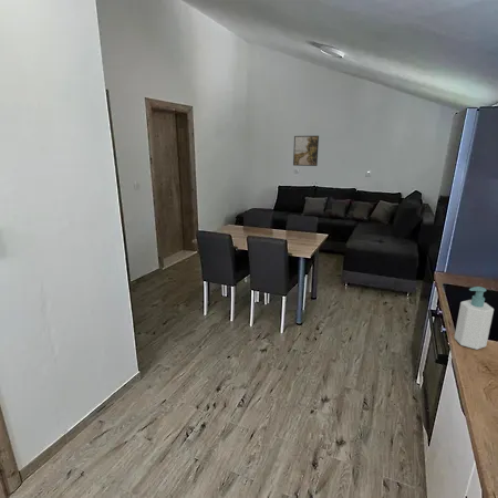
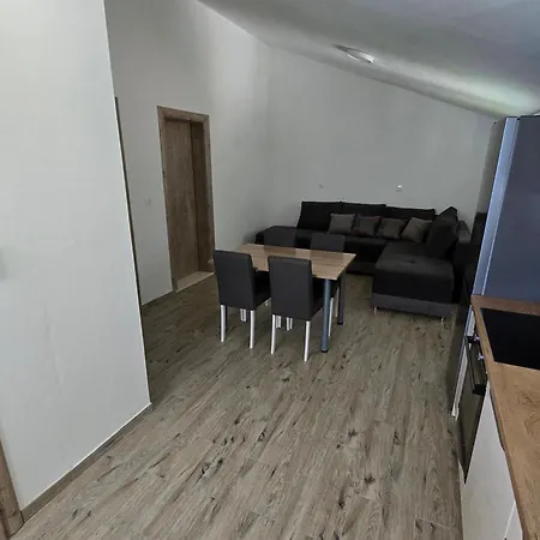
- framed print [292,135,320,167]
- soap bottle [454,286,495,351]
